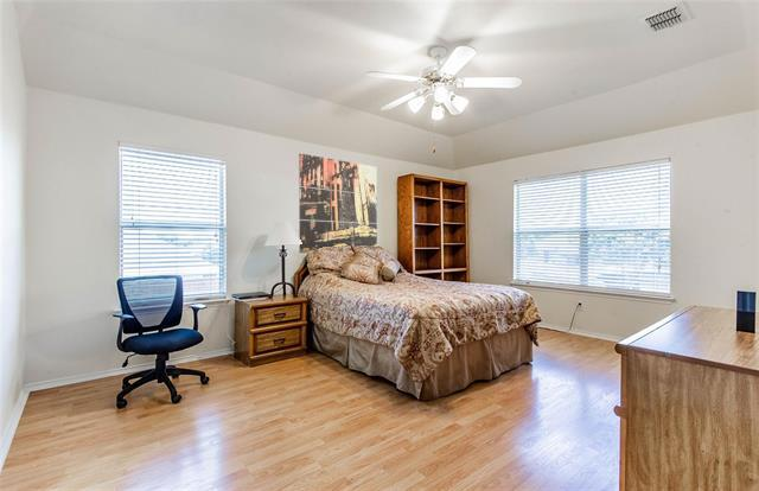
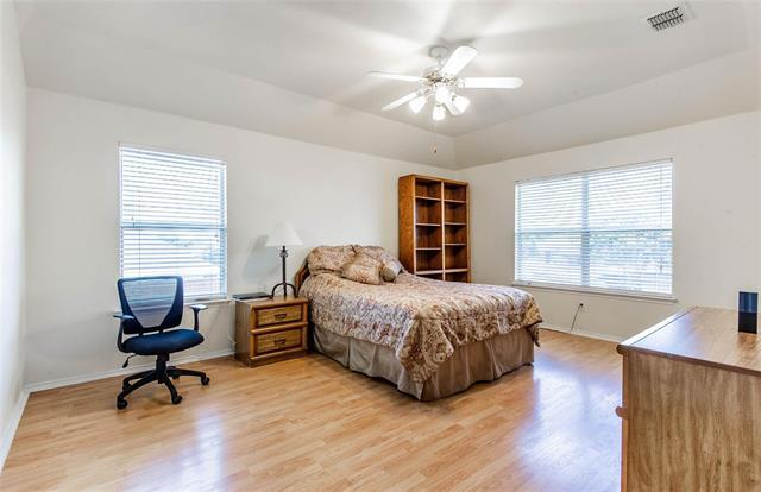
- wall art [298,152,378,254]
